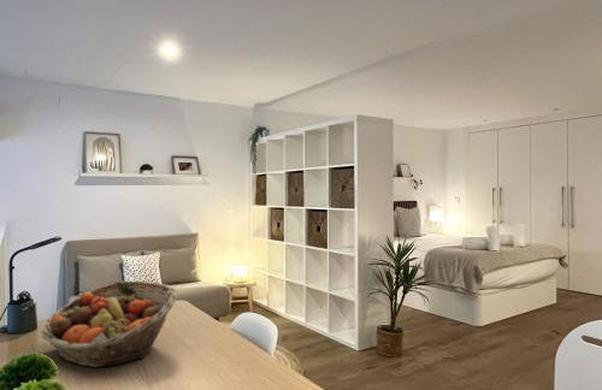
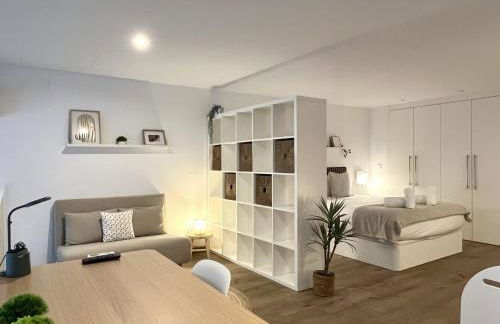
- fruit basket [41,280,178,368]
